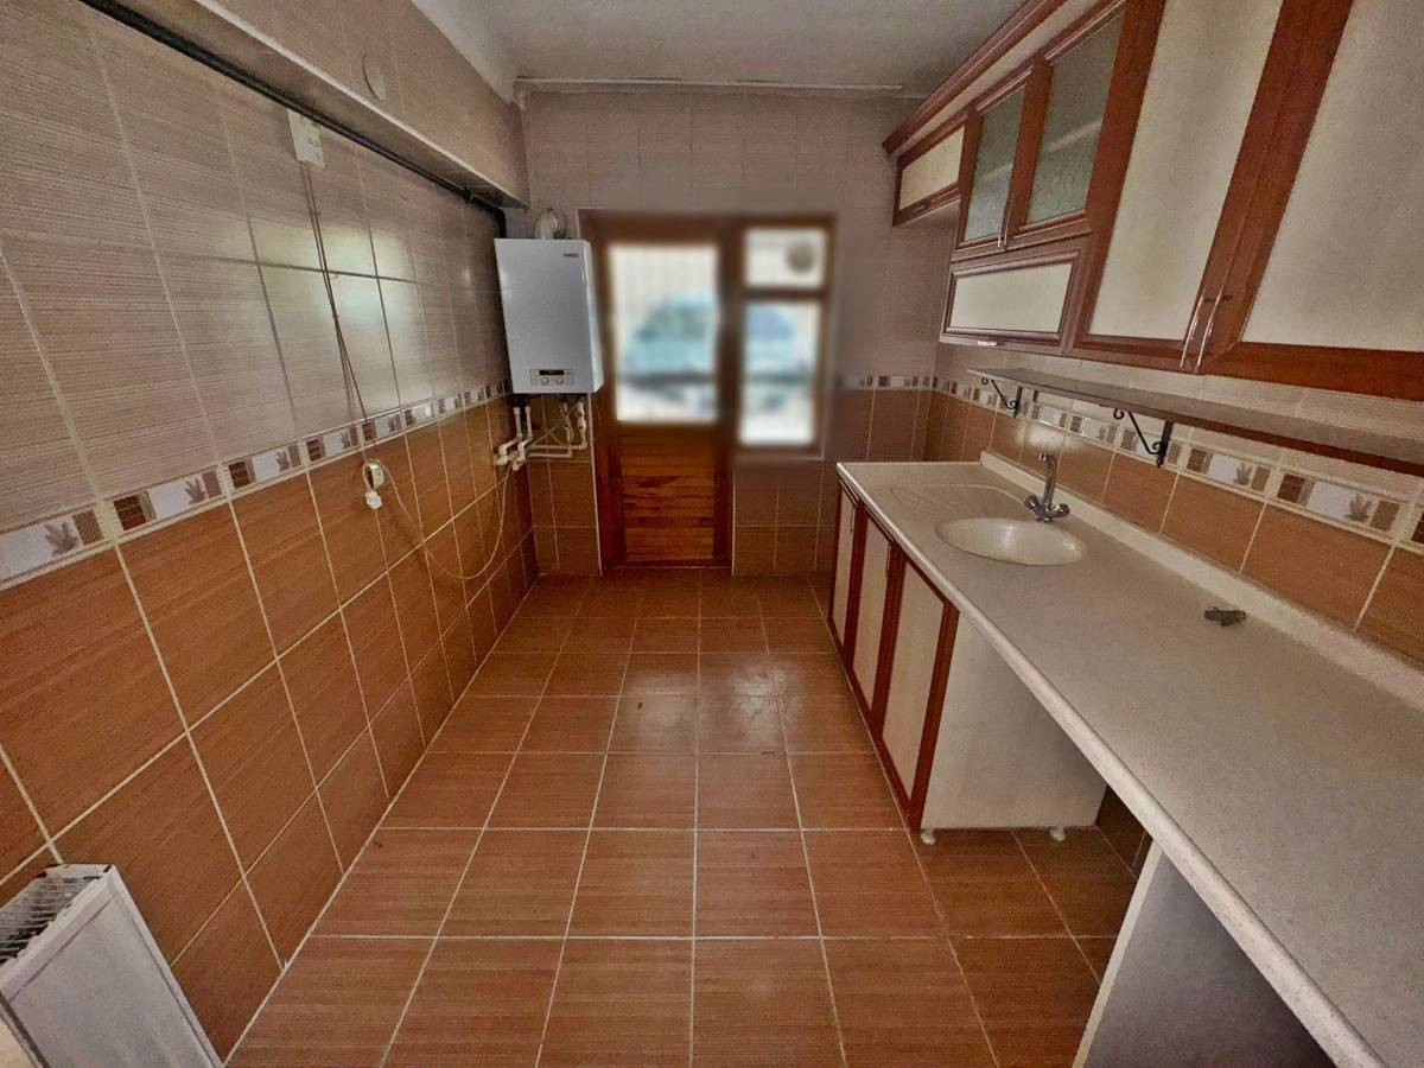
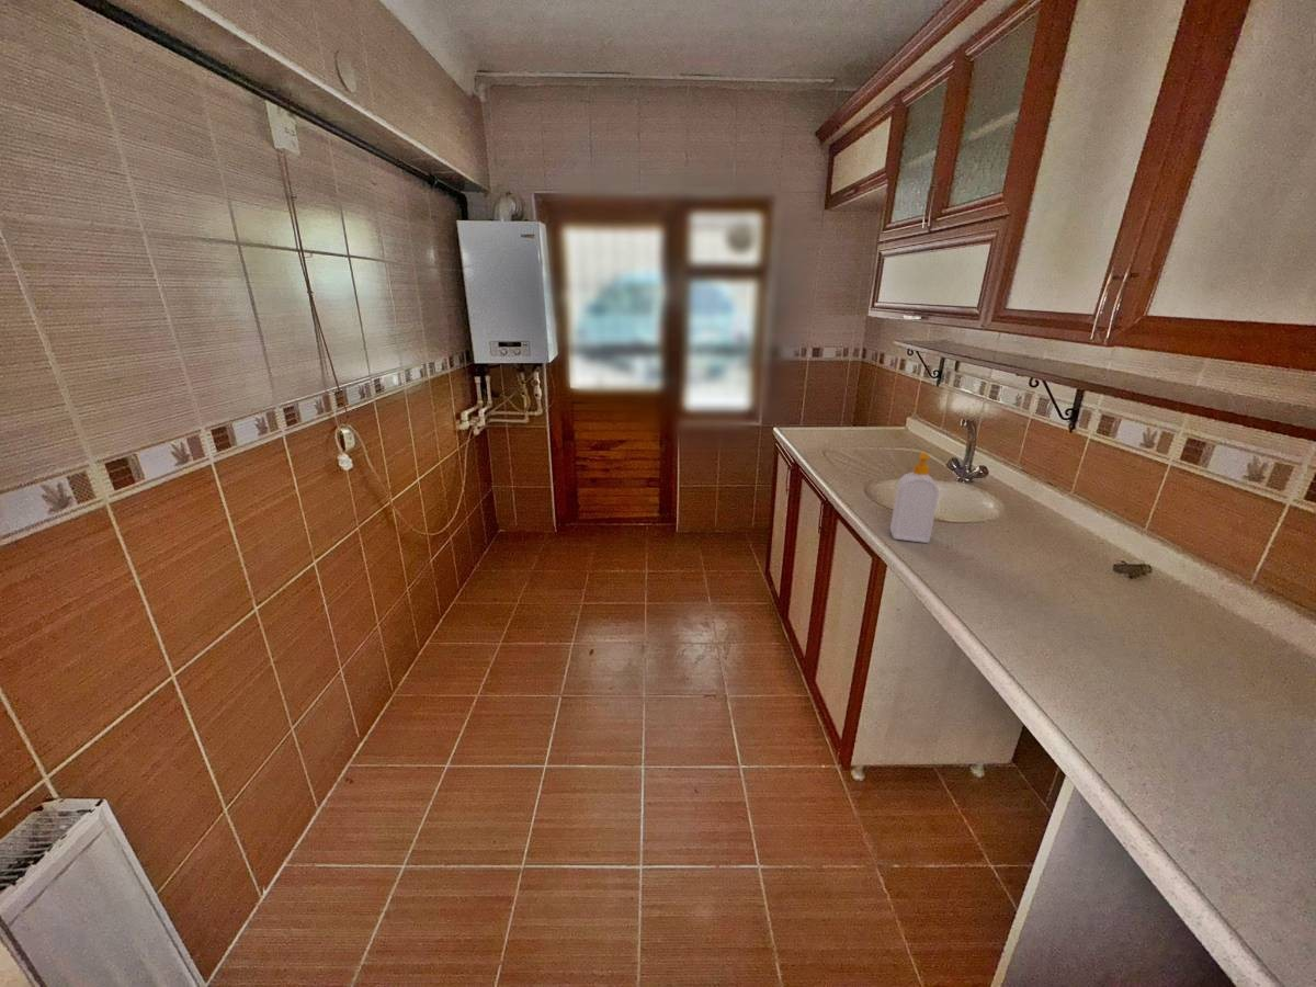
+ soap bottle [889,452,940,544]
